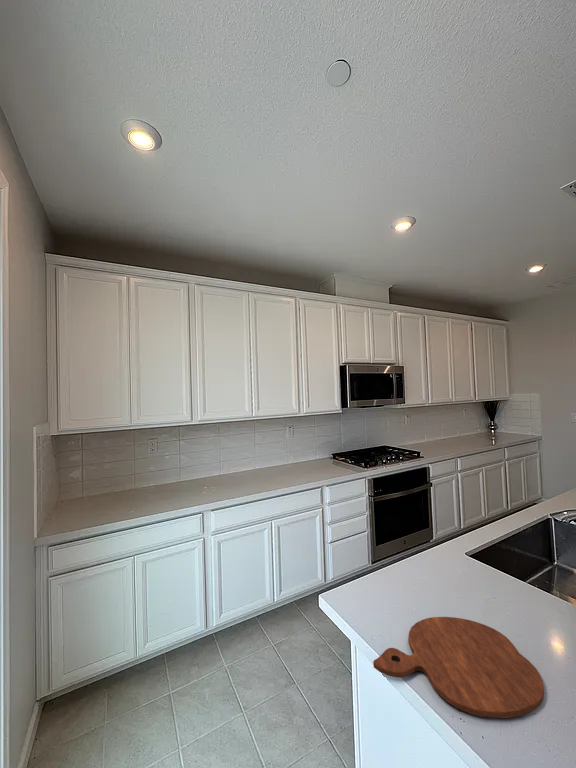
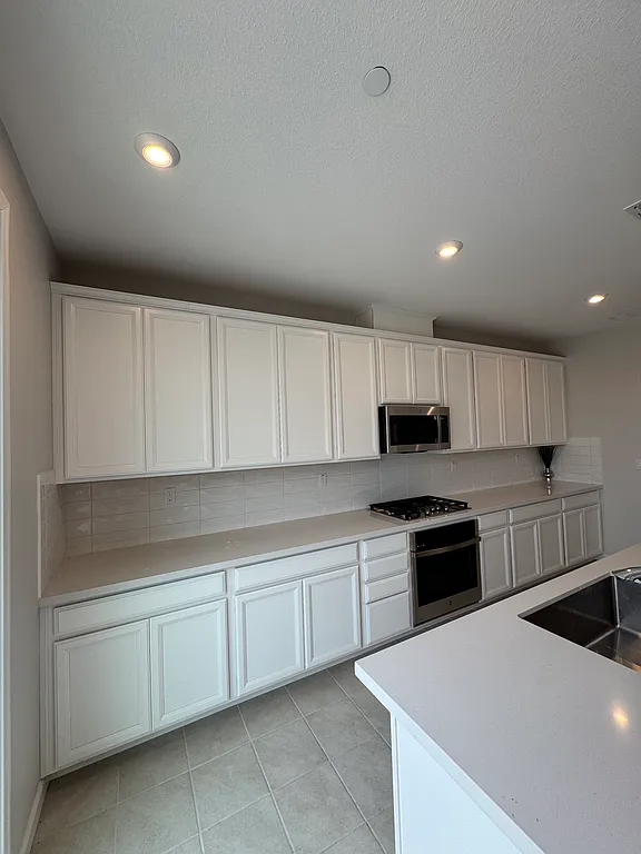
- cutting board [372,616,545,719]
